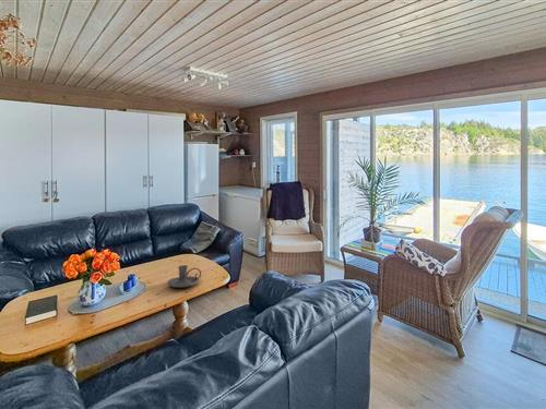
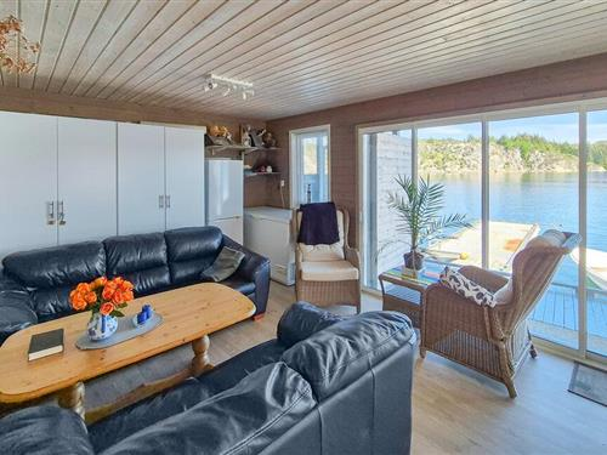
- candle holder [167,264,202,289]
